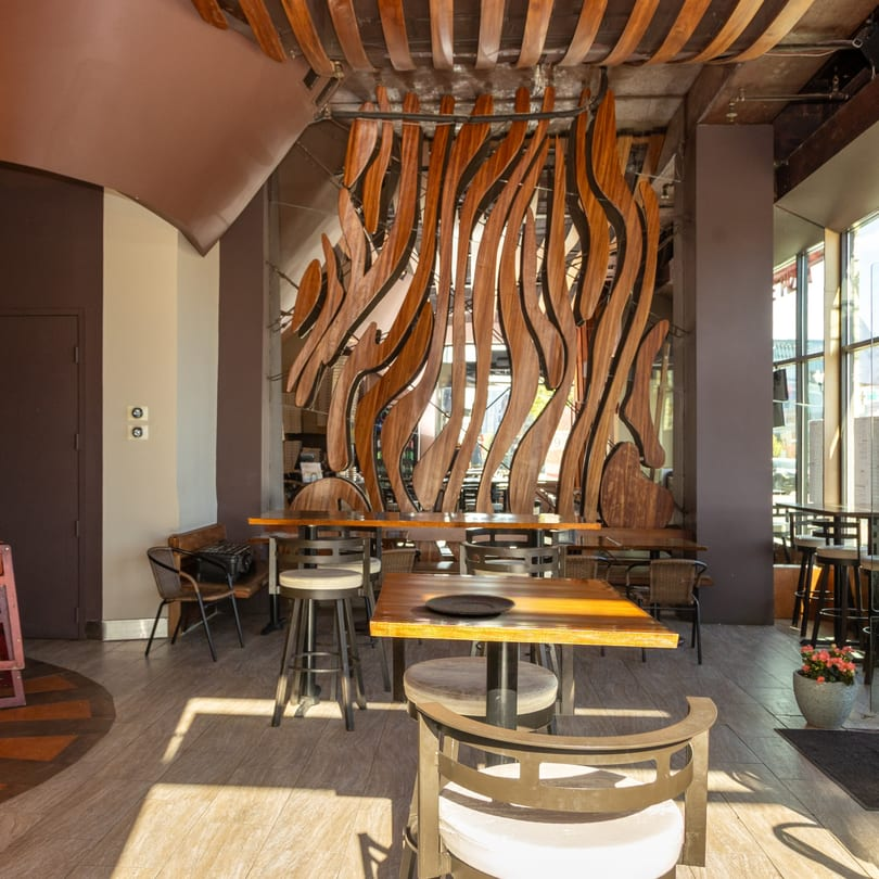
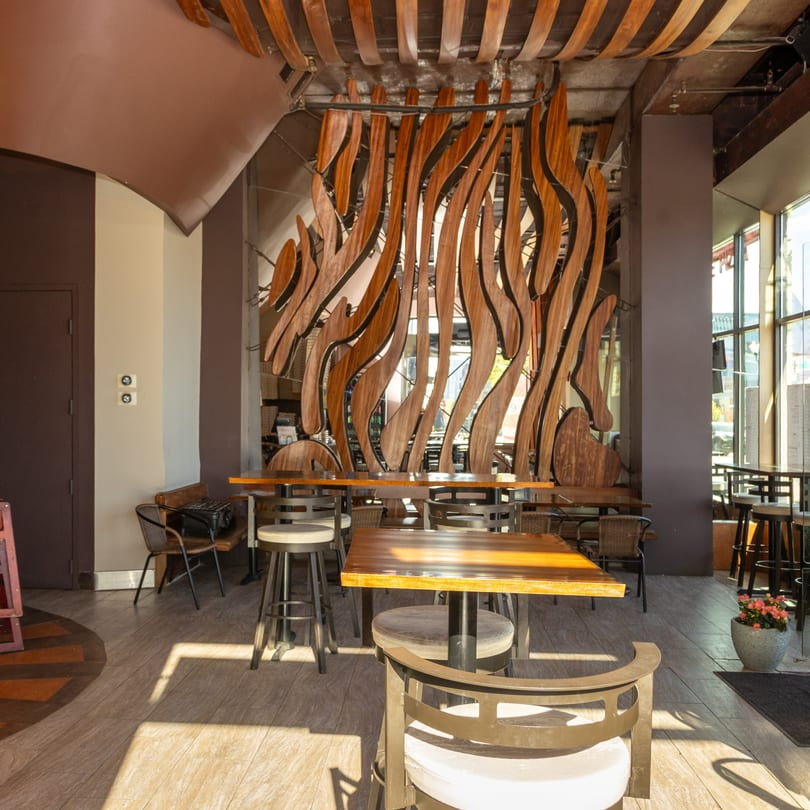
- plate [424,593,517,616]
